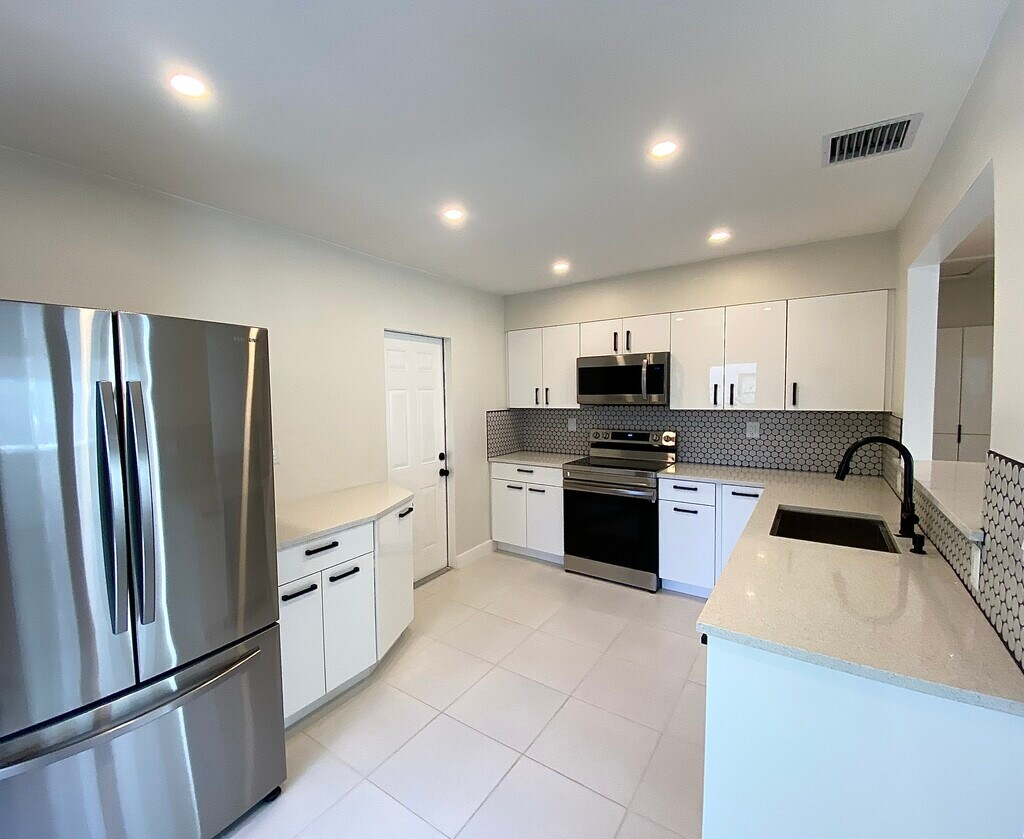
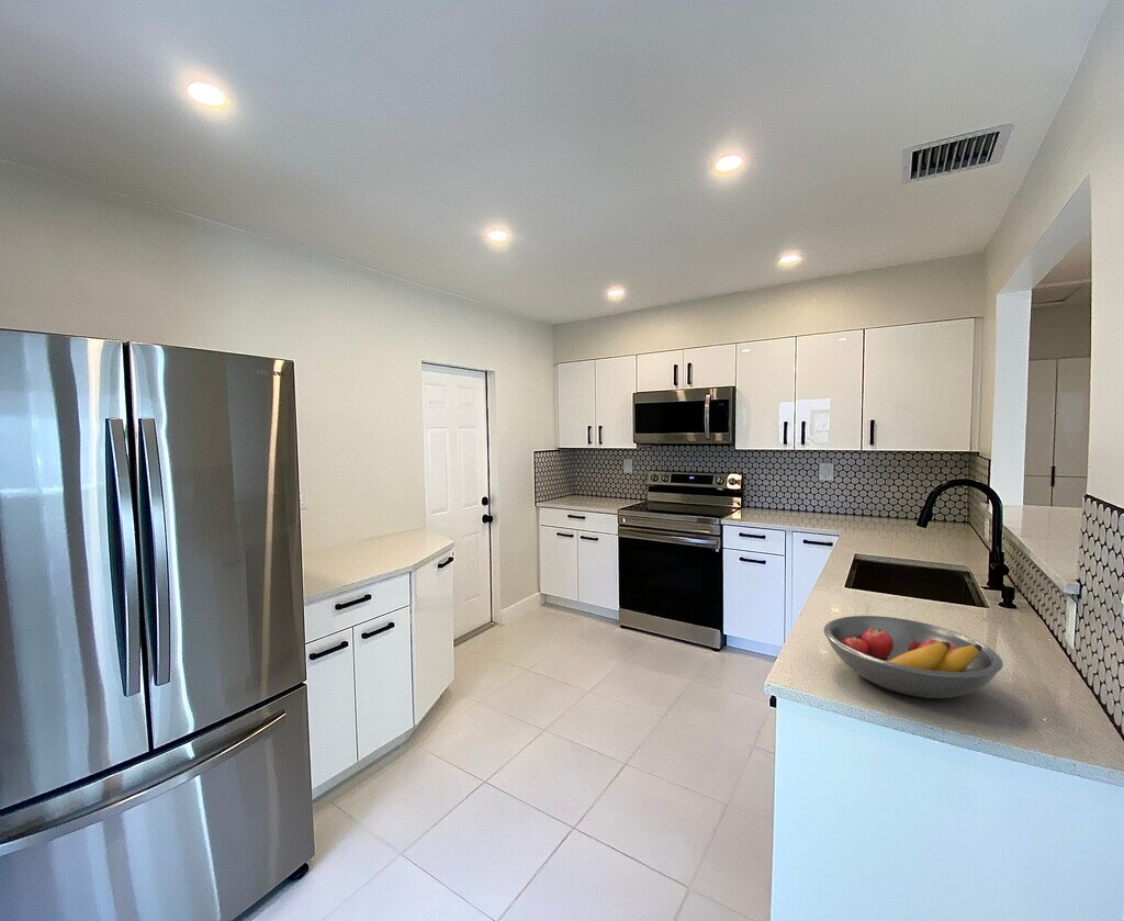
+ fruit bowl [823,615,1004,699]
